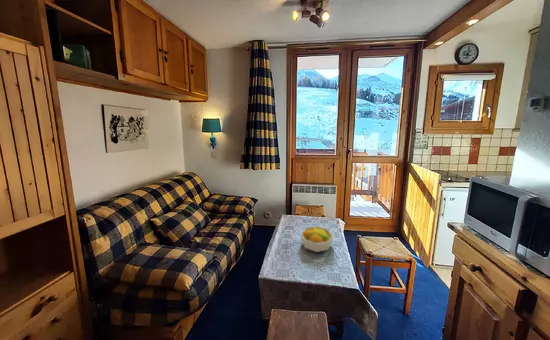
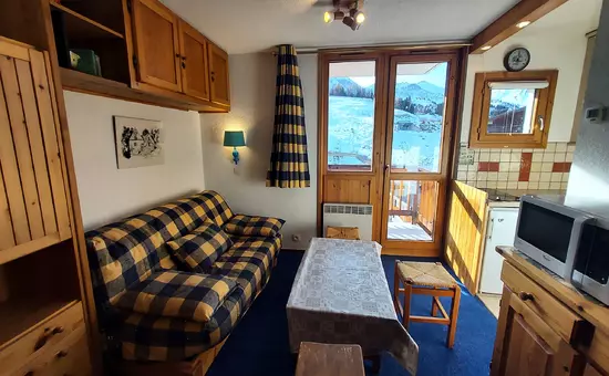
- fruit bowl [300,225,334,253]
